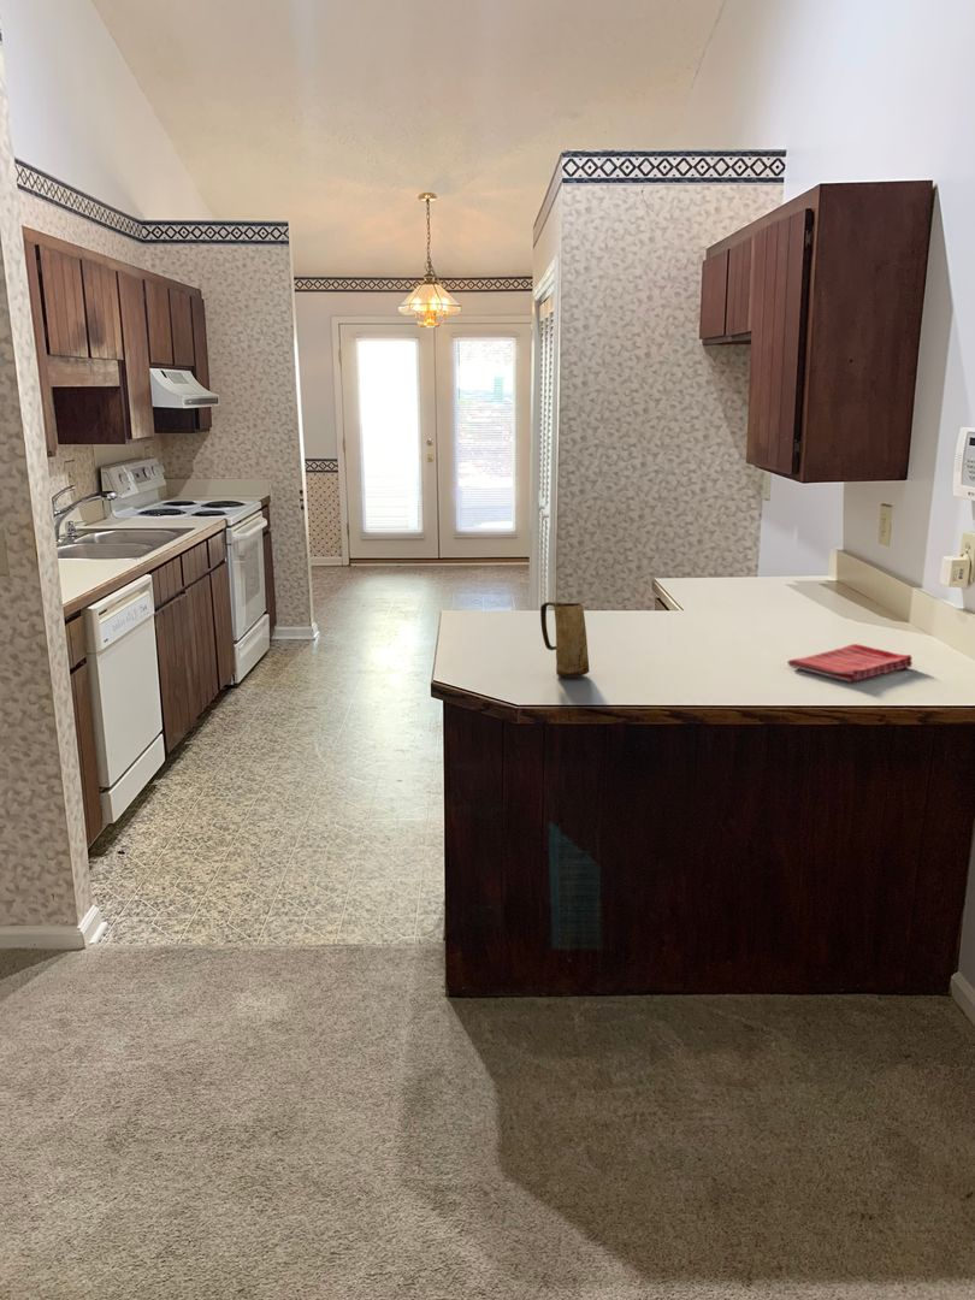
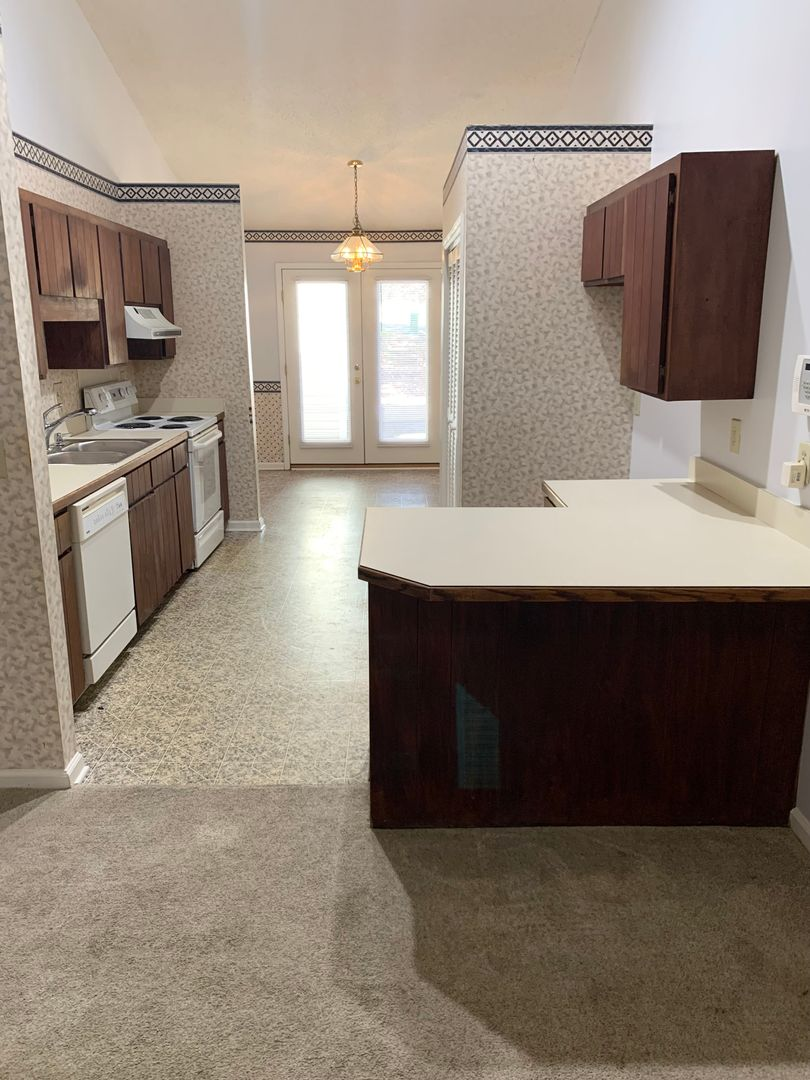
- dish towel [786,643,914,684]
- mug [539,601,590,679]
